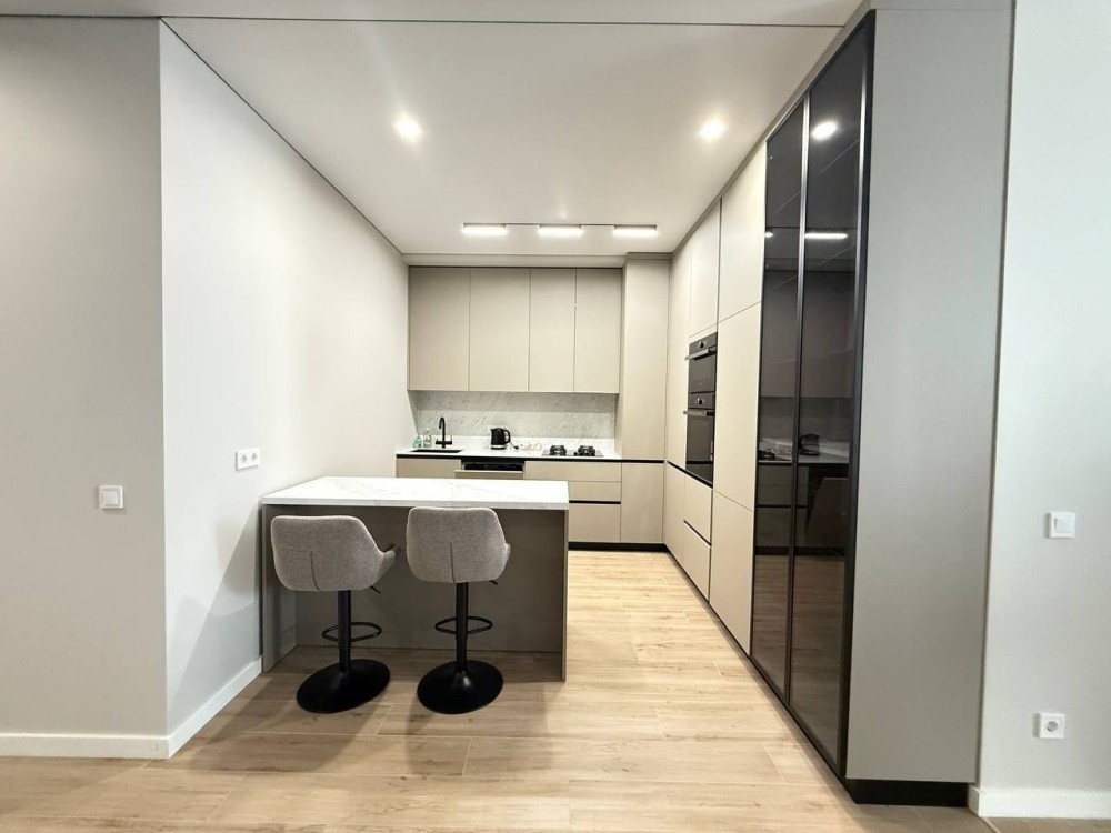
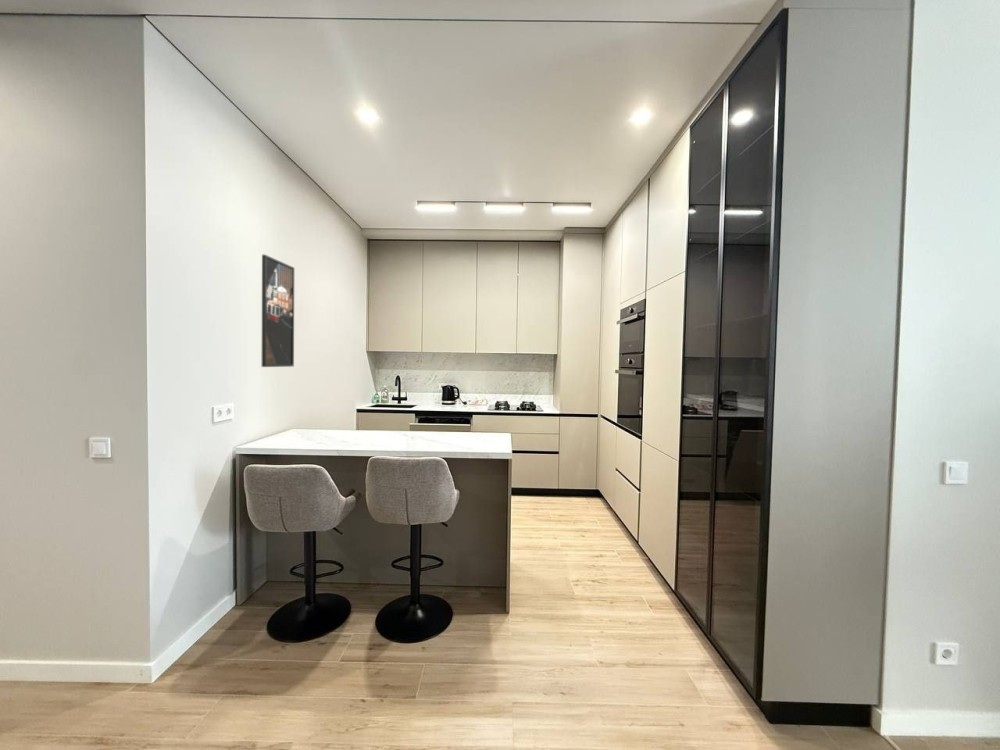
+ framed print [261,254,295,368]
